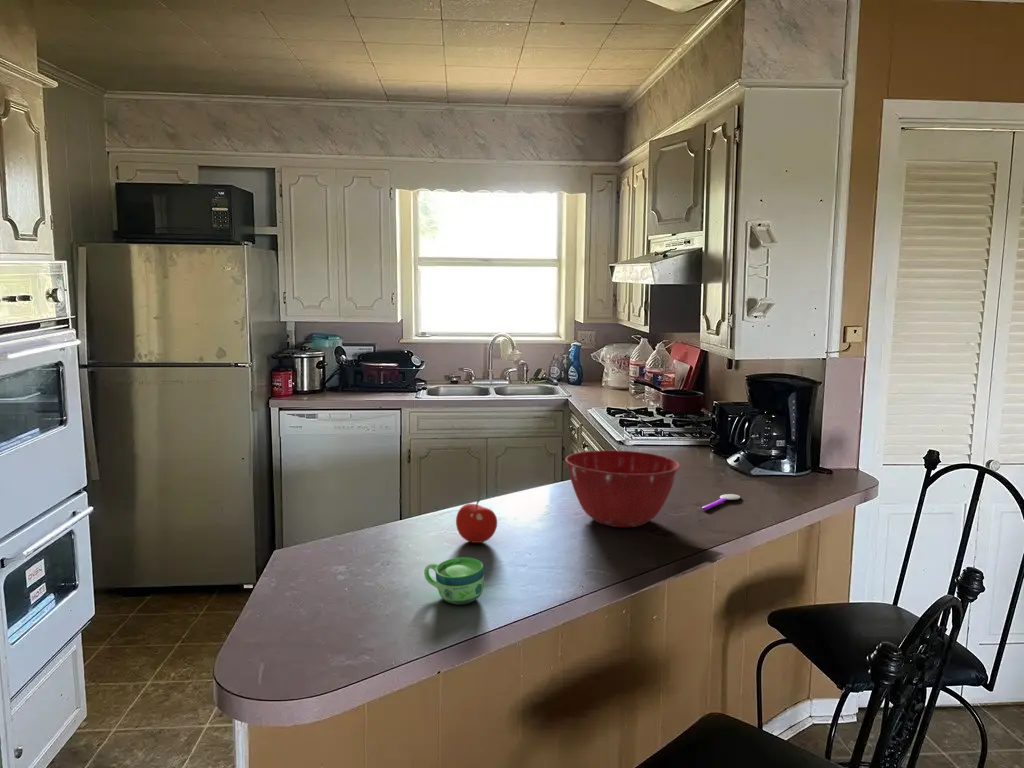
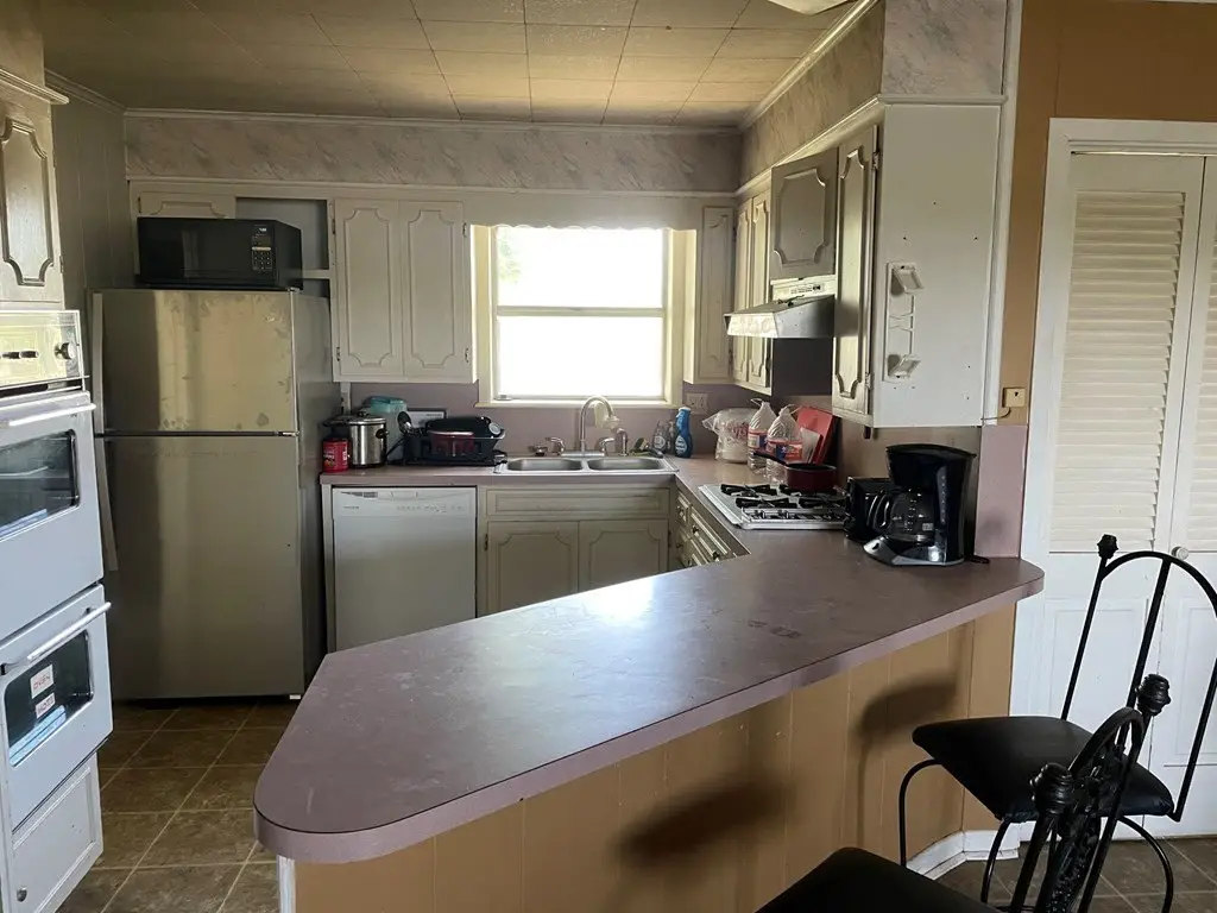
- mixing bowl [564,449,681,528]
- cup [423,557,485,606]
- fruit [455,499,498,544]
- spoon [701,493,741,511]
